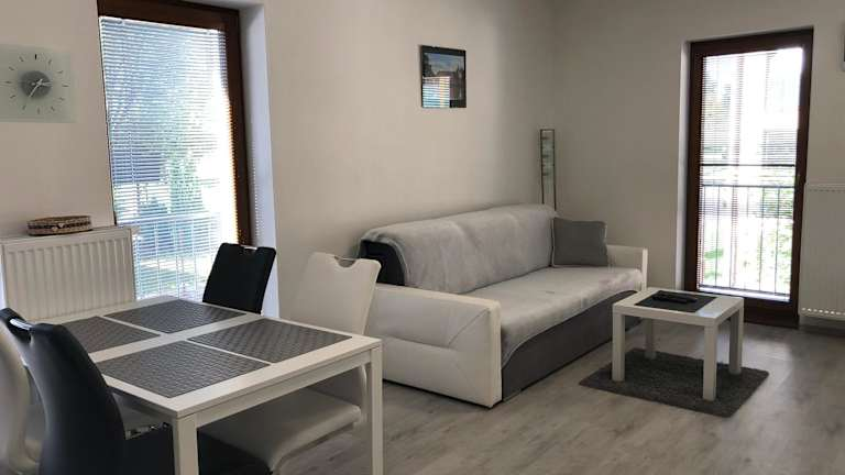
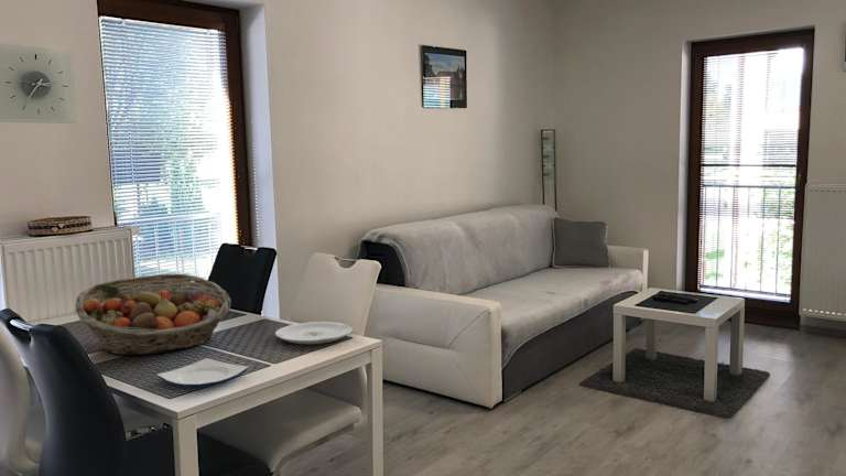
+ plate [274,321,354,345]
+ plate [156,357,250,389]
+ fruit basket [74,272,232,357]
